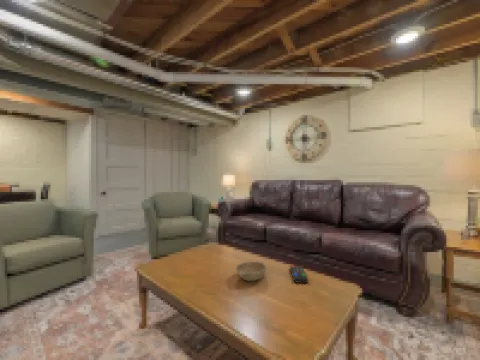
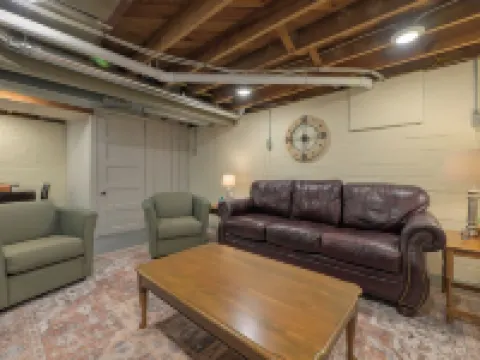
- remote control [289,265,309,284]
- decorative bowl [235,261,268,282]
